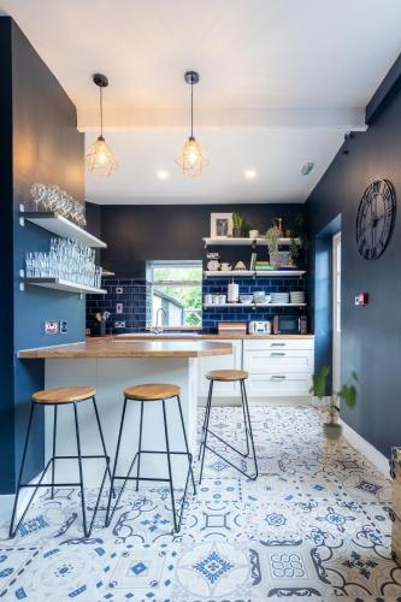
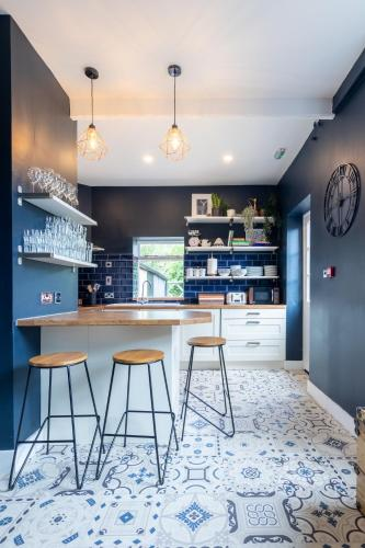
- house plant [307,365,371,466]
